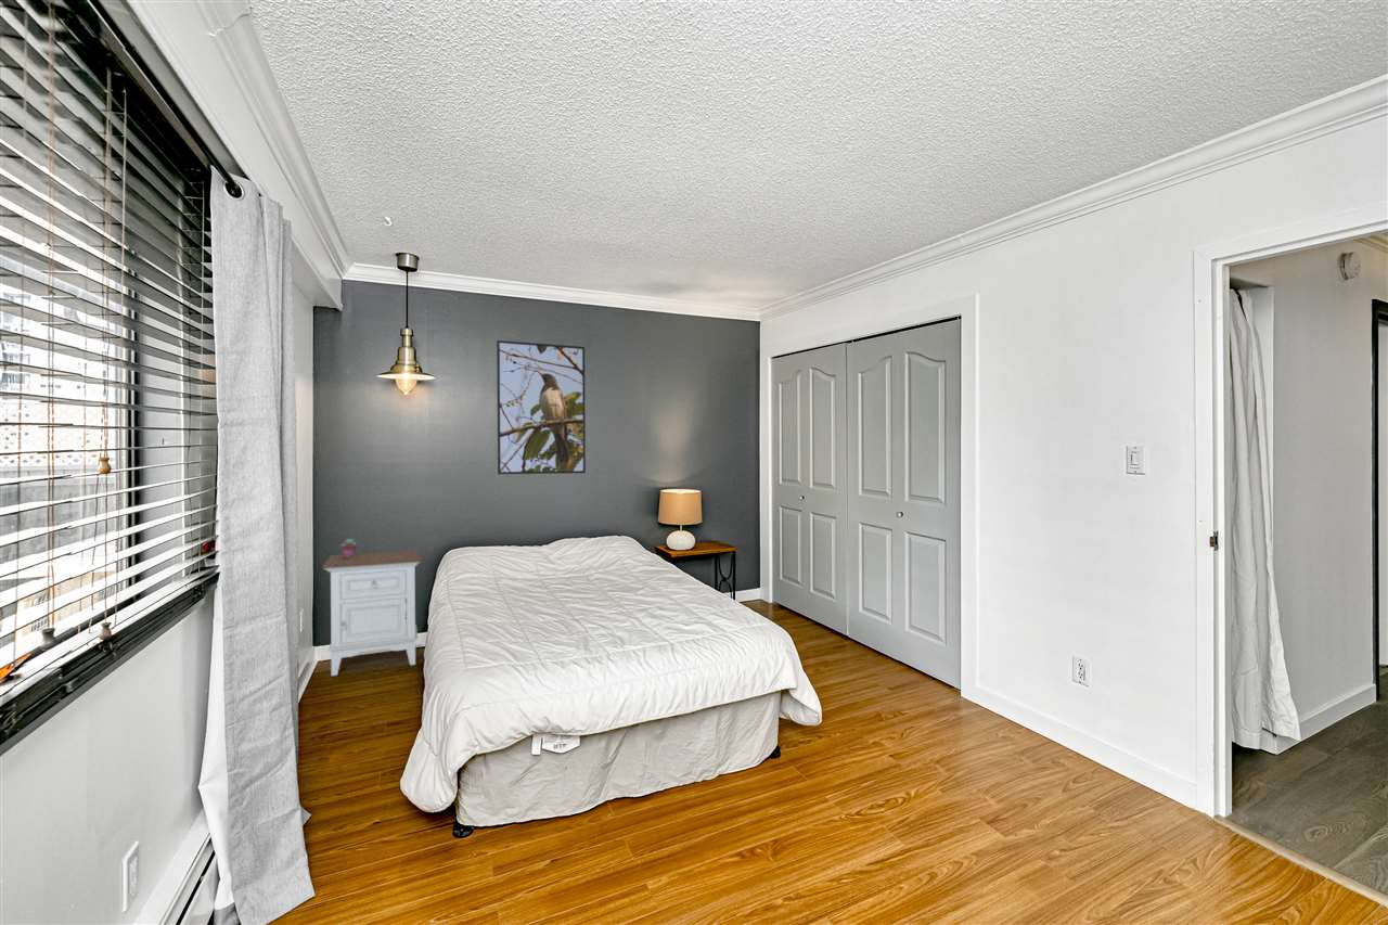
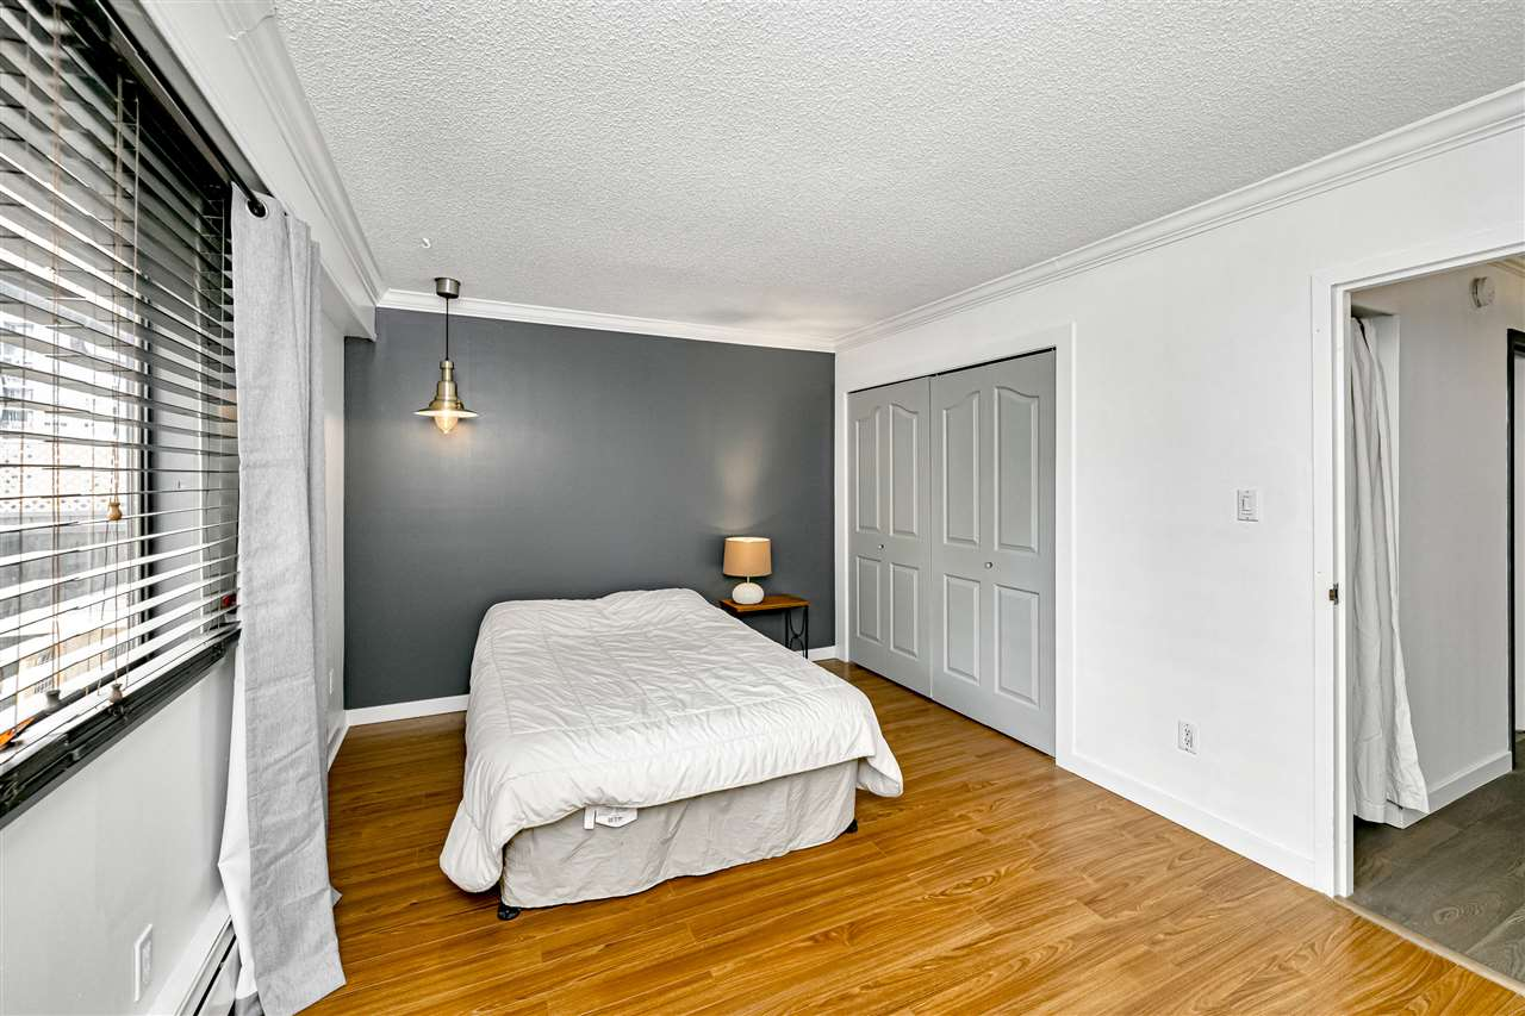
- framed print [496,339,587,475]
- nightstand [321,550,423,677]
- potted succulent [338,538,358,560]
